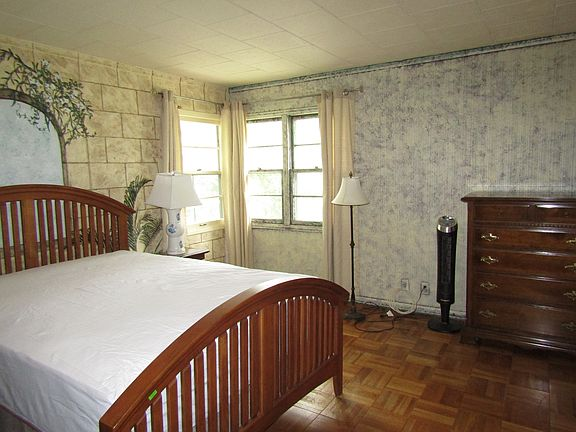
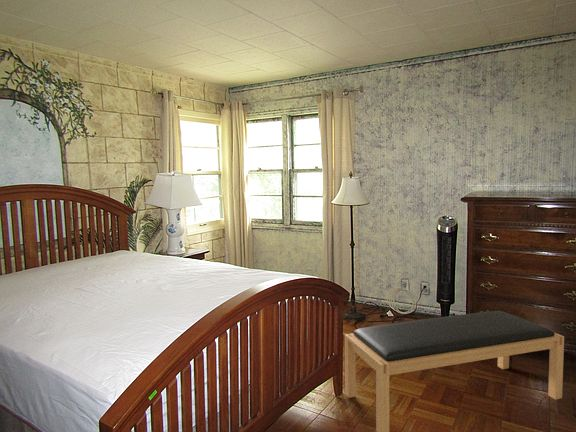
+ bench [344,310,565,432]
